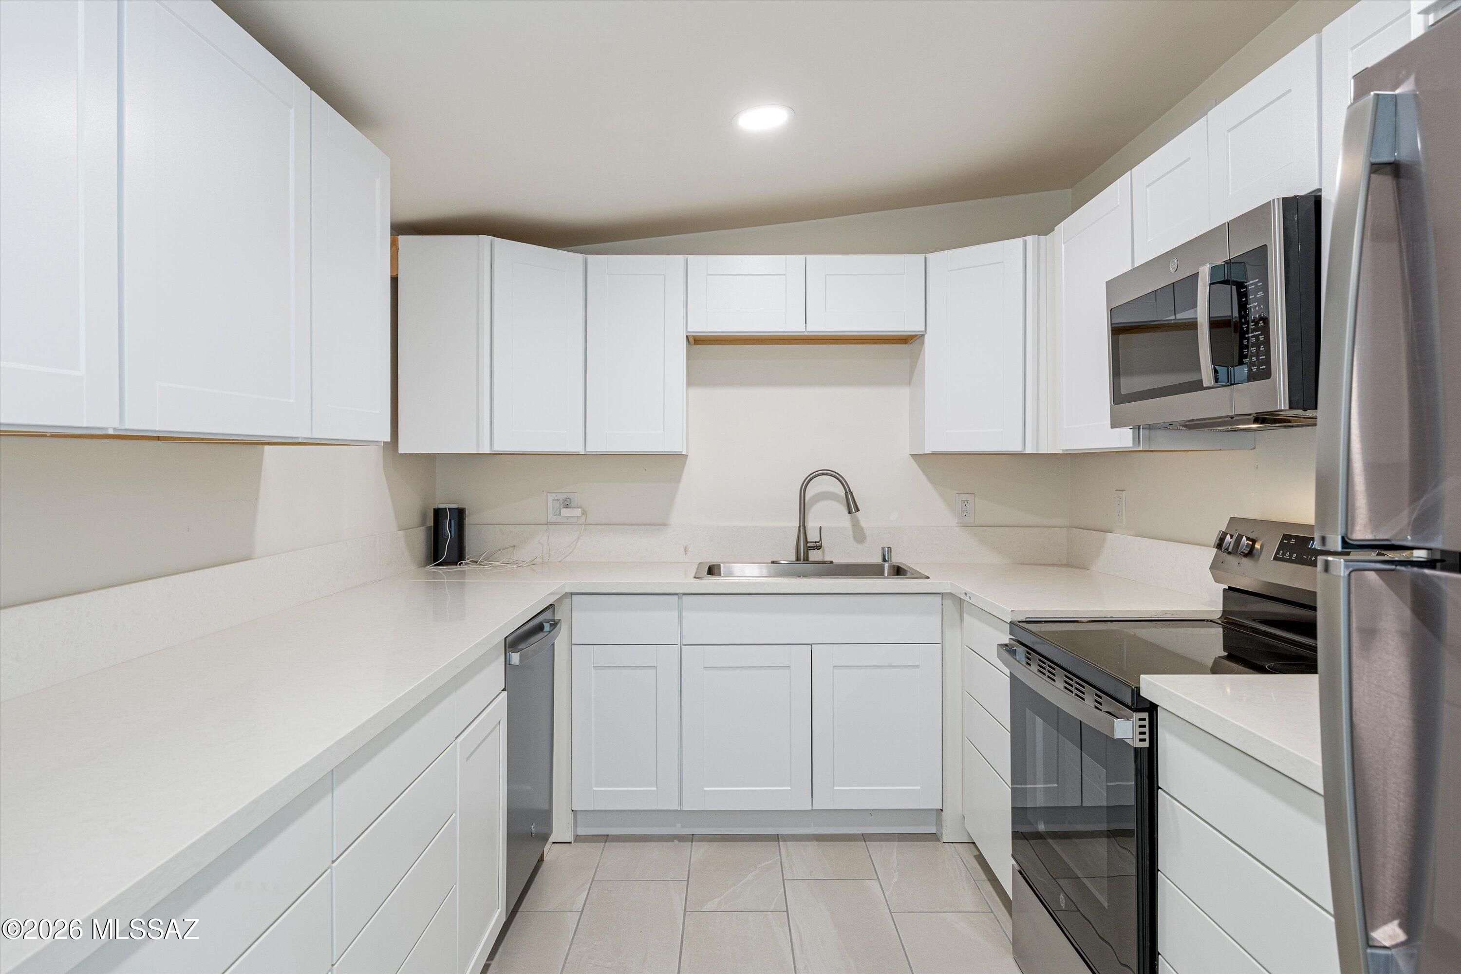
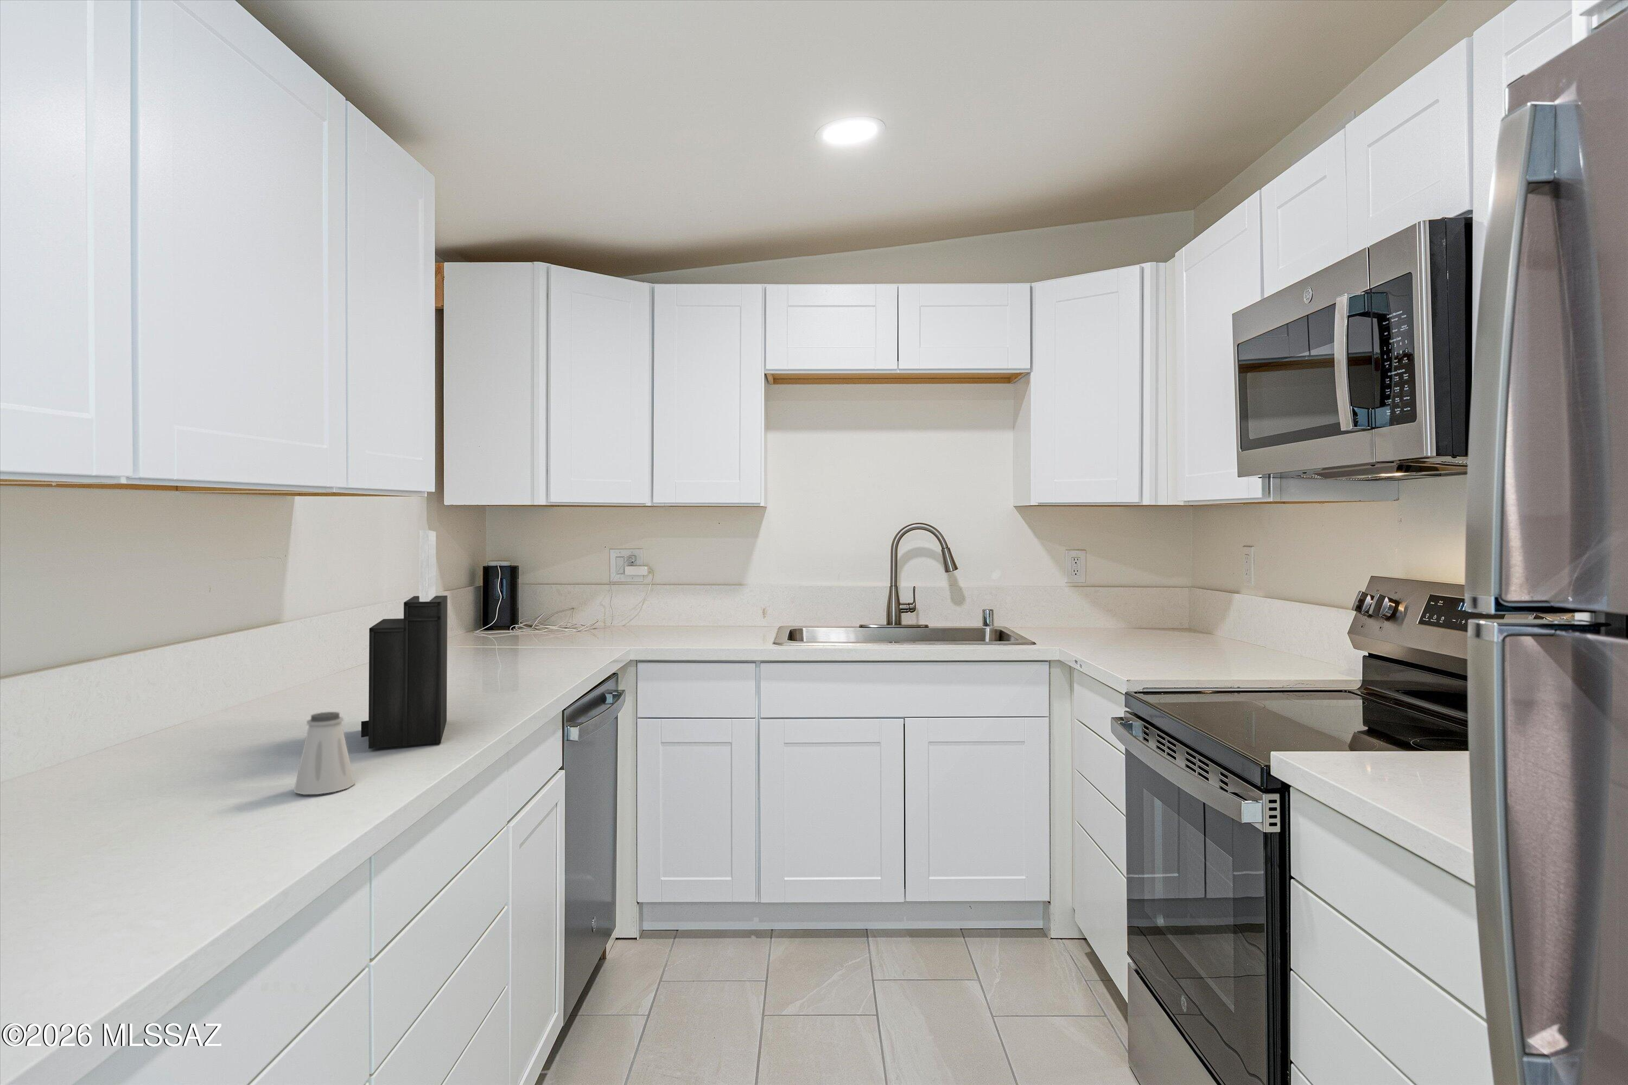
+ saltshaker [293,711,355,794]
+ knife block [360,530,448,750]
